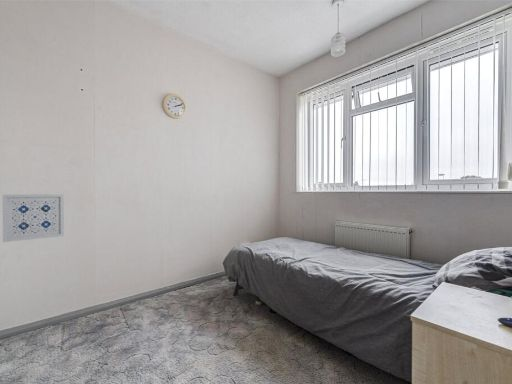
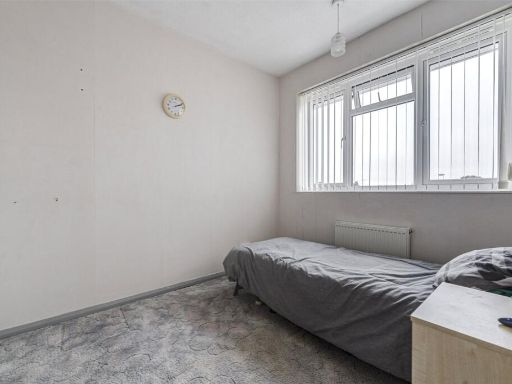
- wall art [1,193,65,243]
